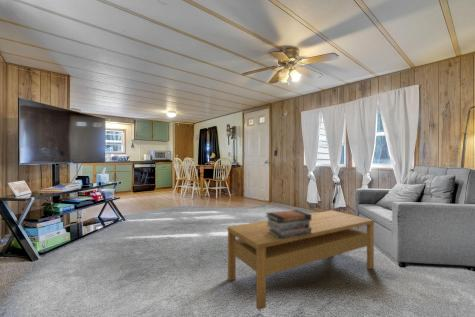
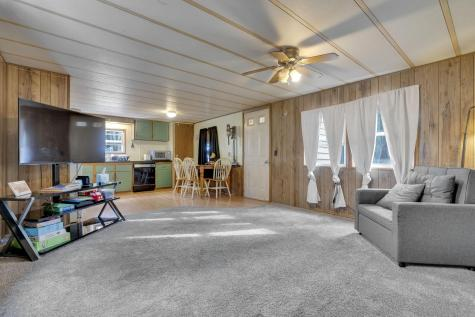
- book stack [265,209,312,239]
- coffee table [226,209,375,311]
